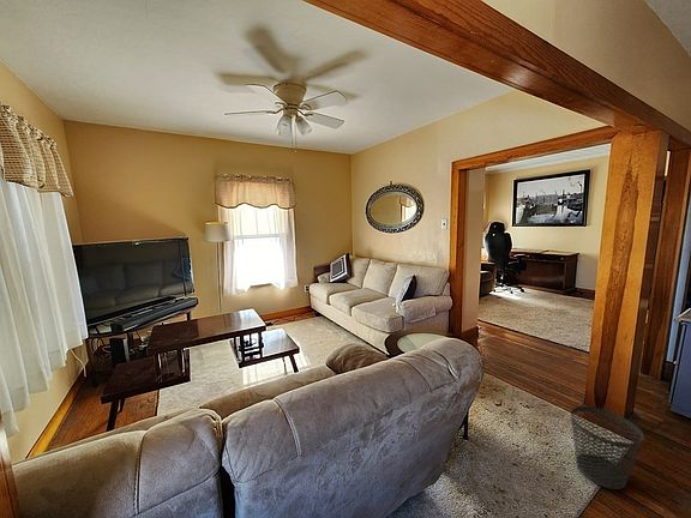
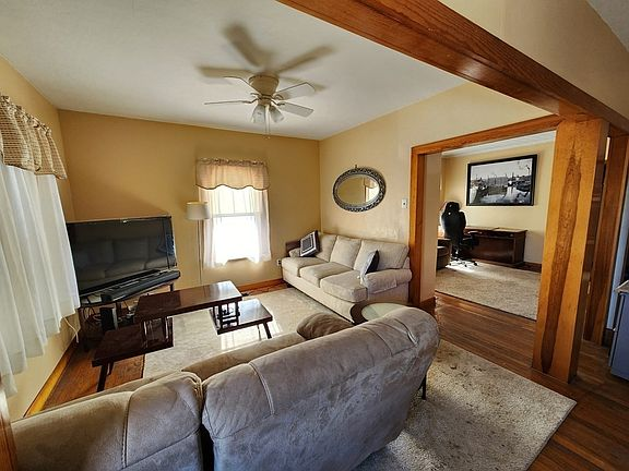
- wastebasket [570,405,645,490]
